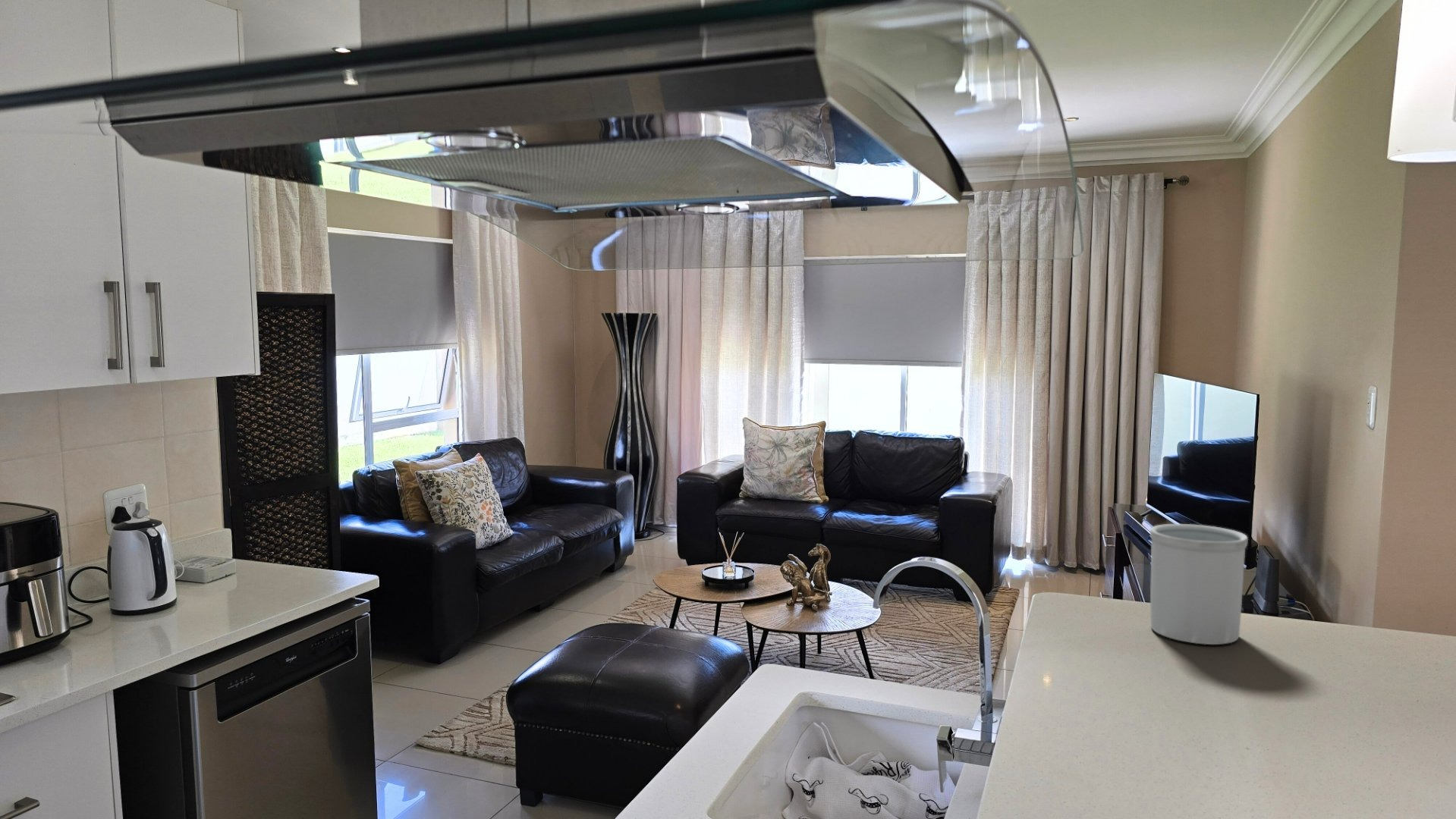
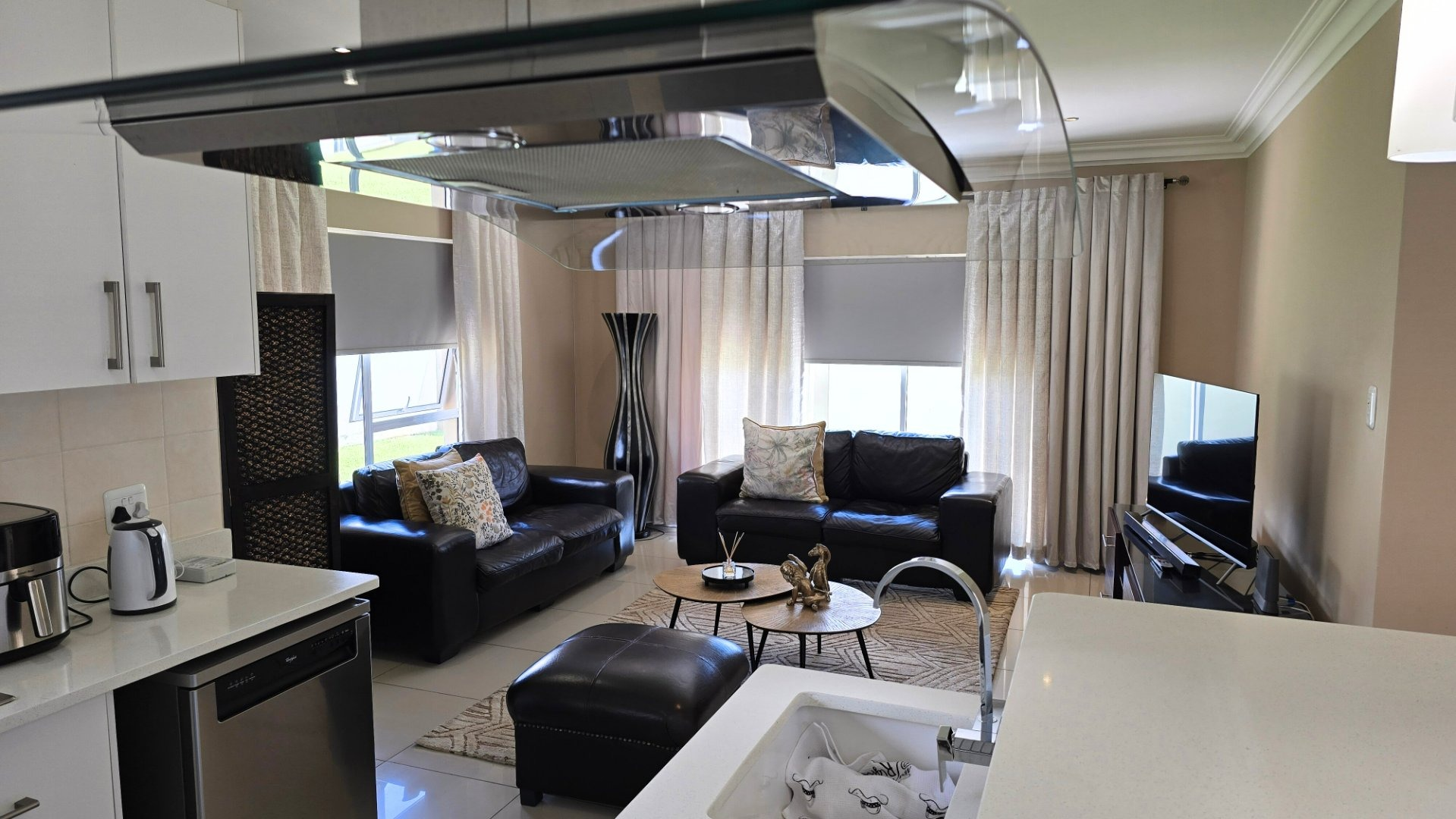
- utensil holder [1149,523,1249,645]
